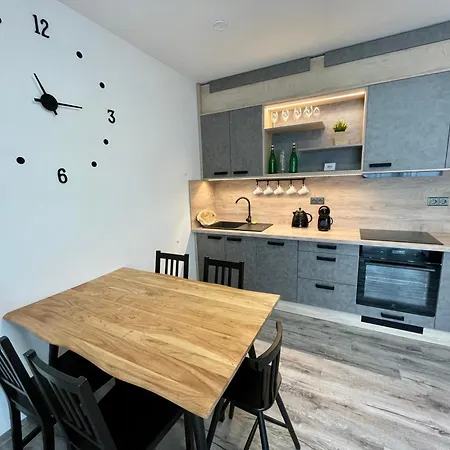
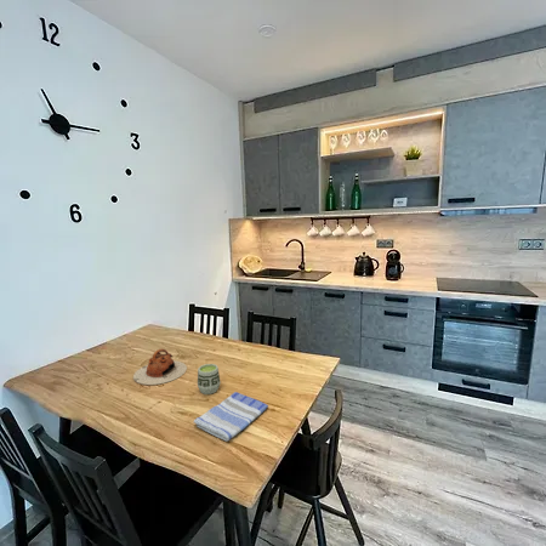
+ cup [197,363,222,396]
+ teapot [132,347,188,386]
+ dish towel [193,391,269,443]
